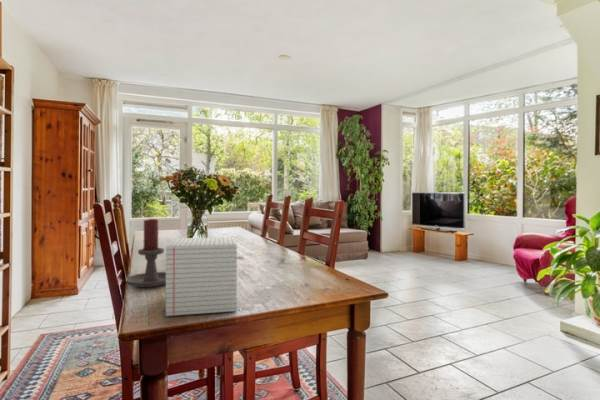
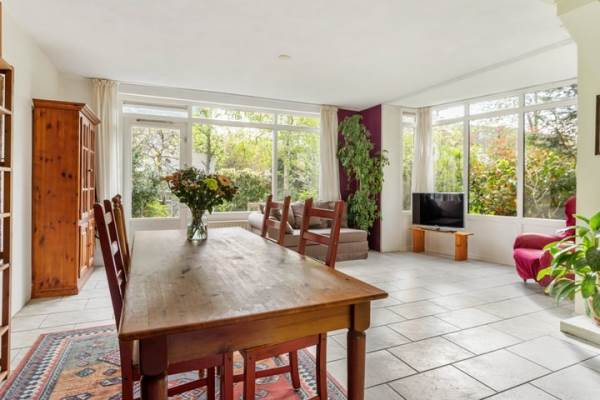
- notepad [165,236,238,317]
- candle holder [124,218,166,288]
